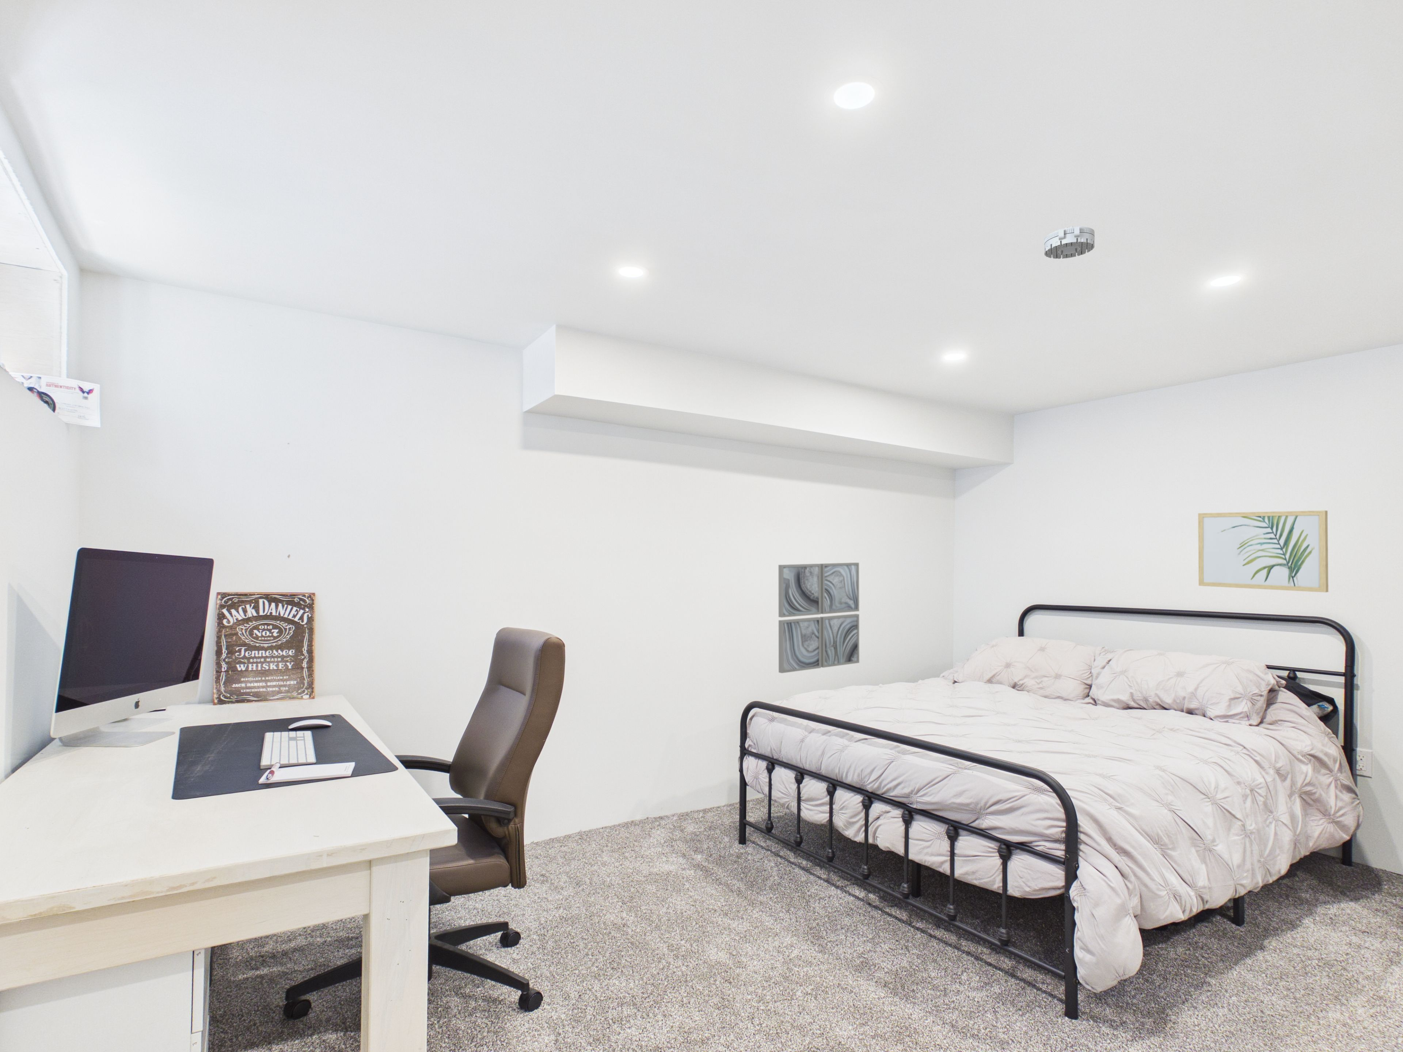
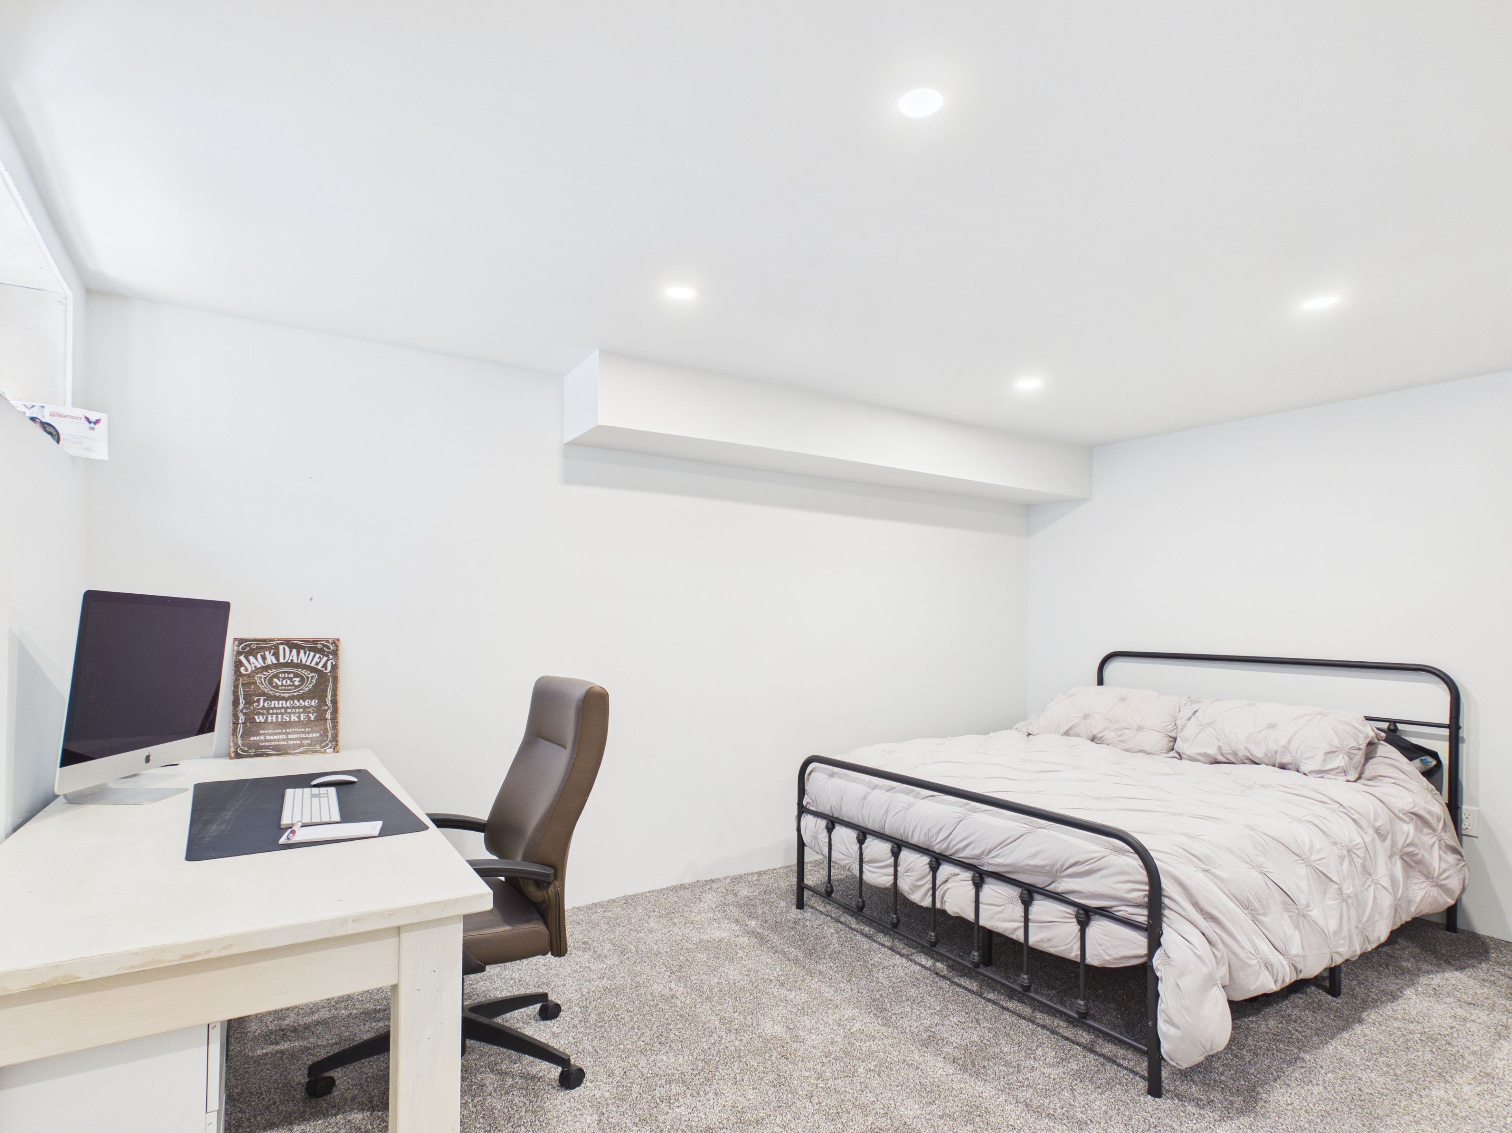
- wall art [778,562,859,674]
- smoke detector [1044,225,1095,260]
- wall art [1198,509,1329,592]
